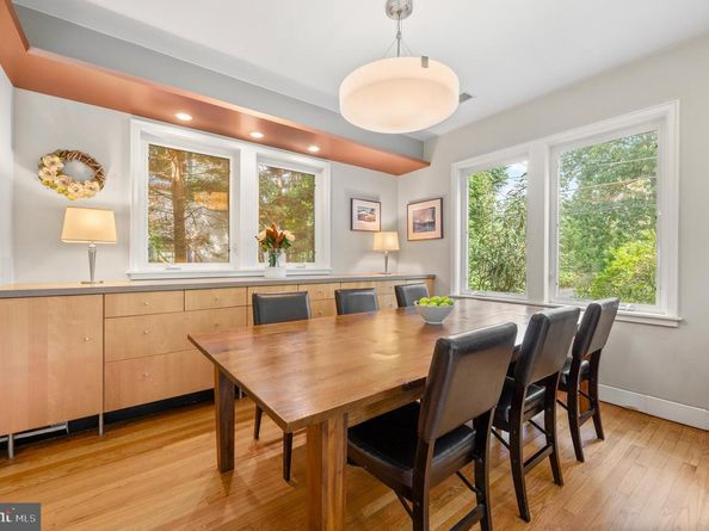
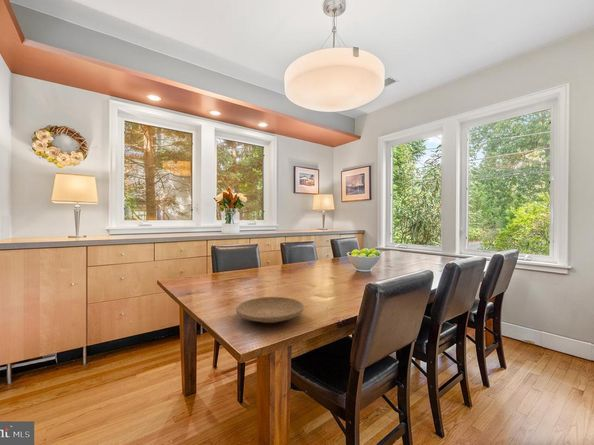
+ plate [235,296,305,324]
